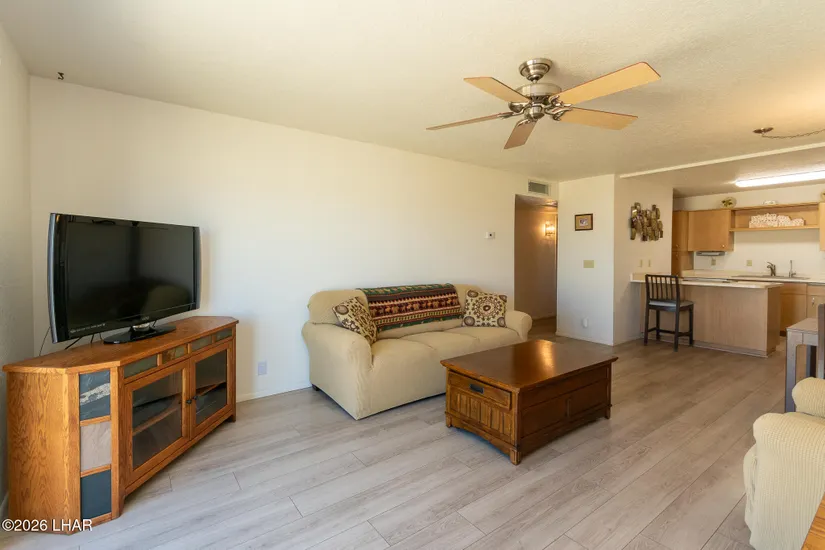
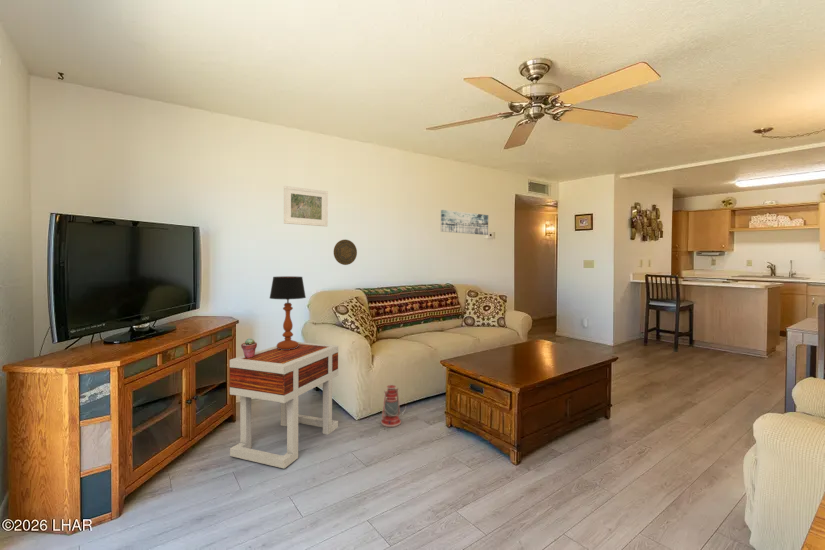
+ table lamp [269,275,307,350]
+ potted succulent [240,337,258,358]
+ wall art [440,209,489,236]
+ side table [229,341,339,469]
+ decorative plate [333,239,358,266]
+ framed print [283,185,329,227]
+ lantern [380,382,407,428]
